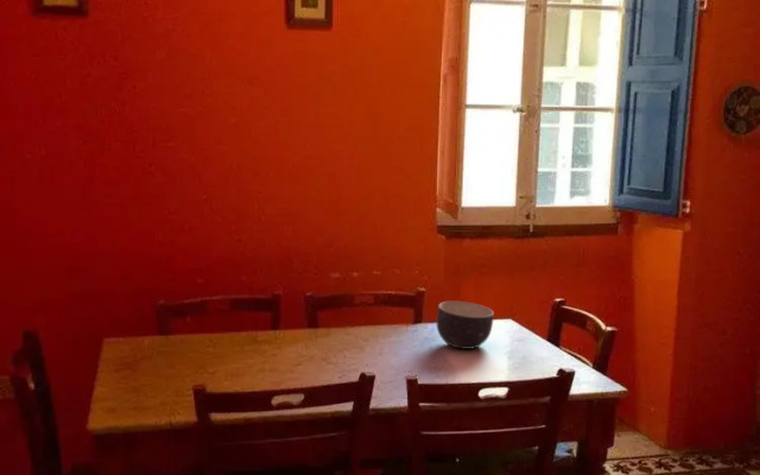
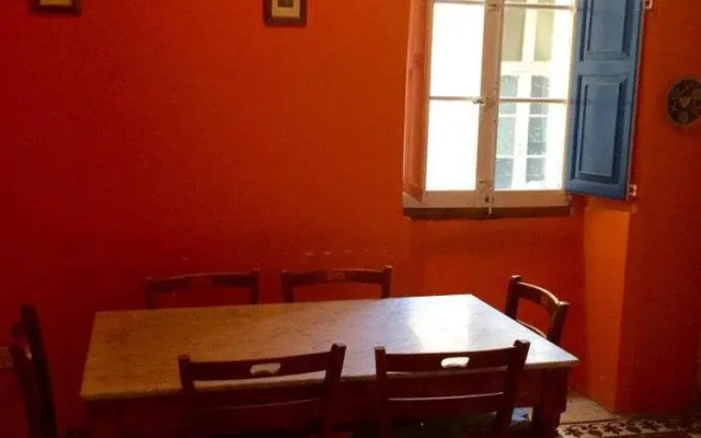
- bowl [436,300,495,350]
